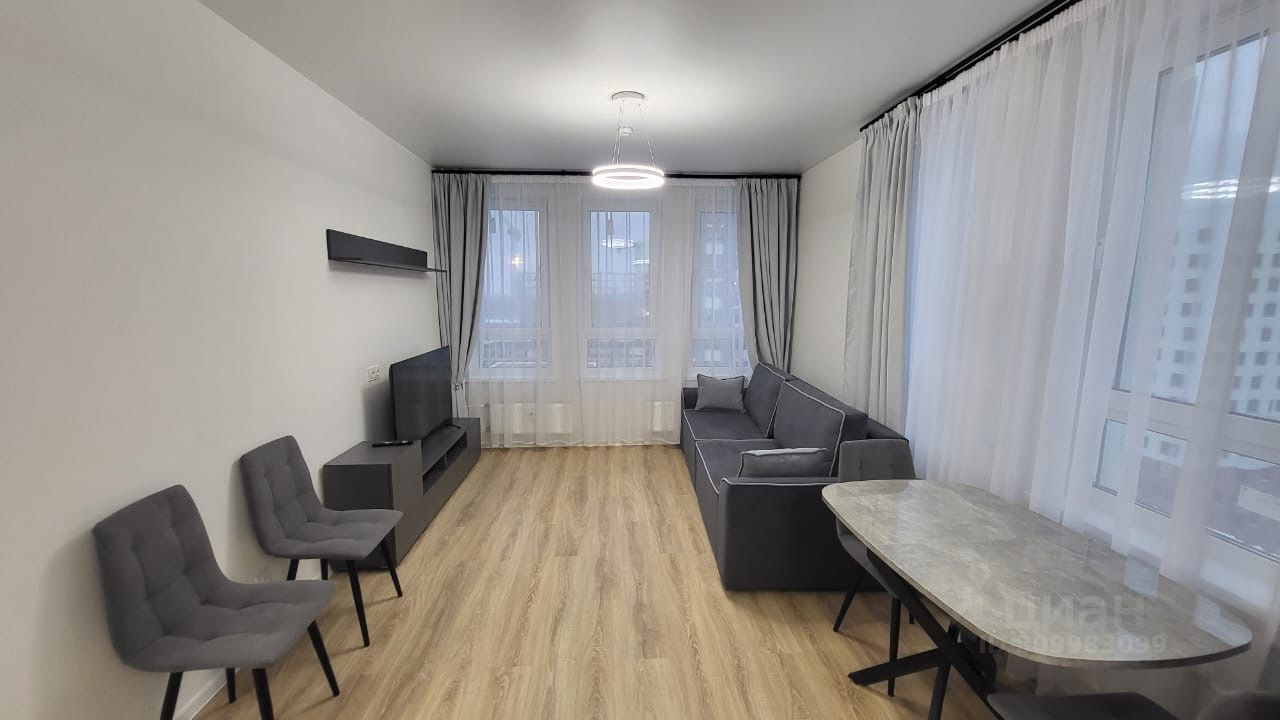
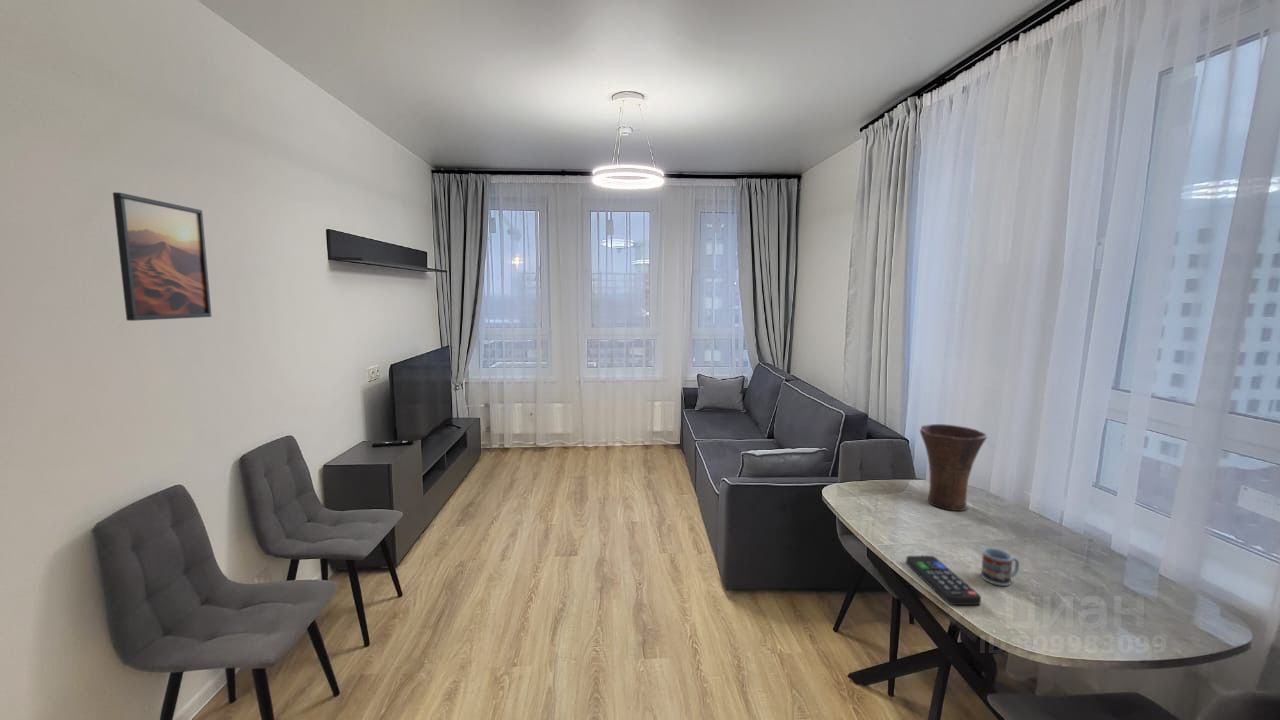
+ vase [919,423,988,512]
+ remote control [905,555,982,606]
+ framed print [112,191,212,322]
+ cup [980,547,1020,587]
